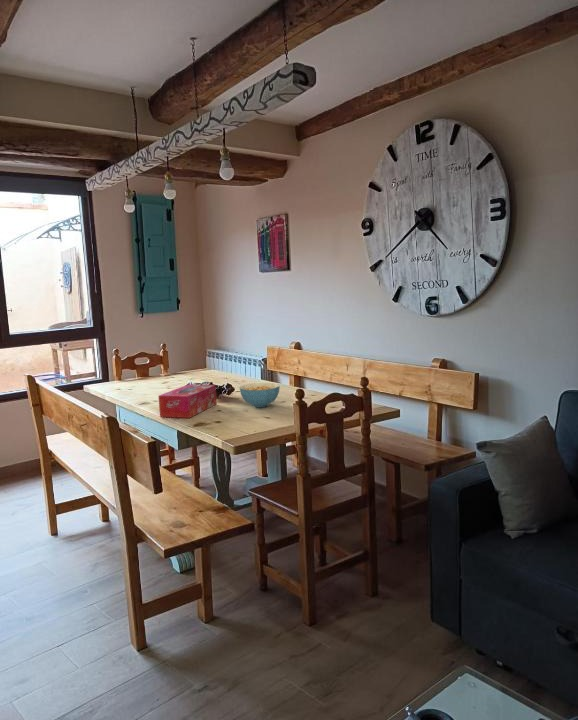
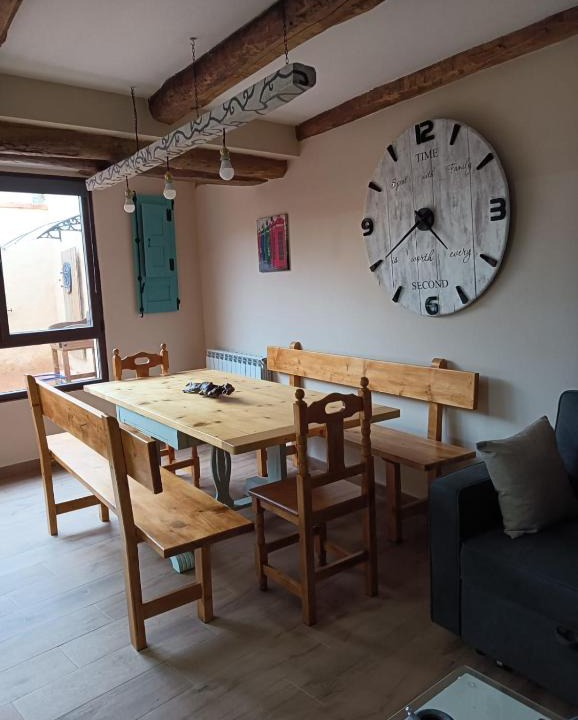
- tissue box [157,383,218,419]
- cereal bowl [239,382,281,408]
